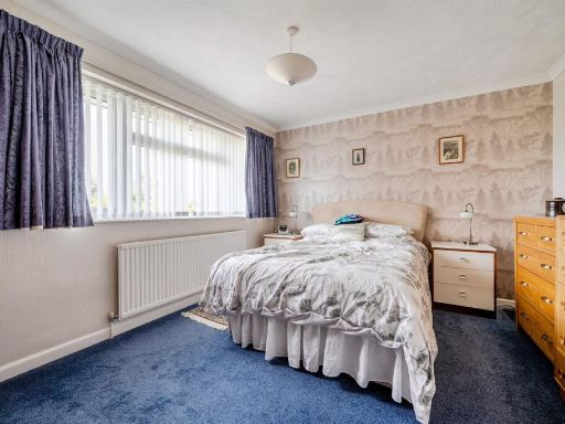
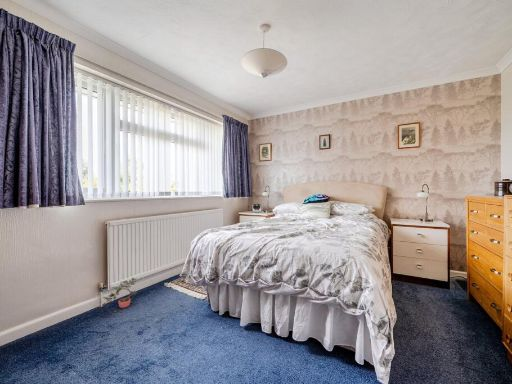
+ potted plant [102,277,138,314]
